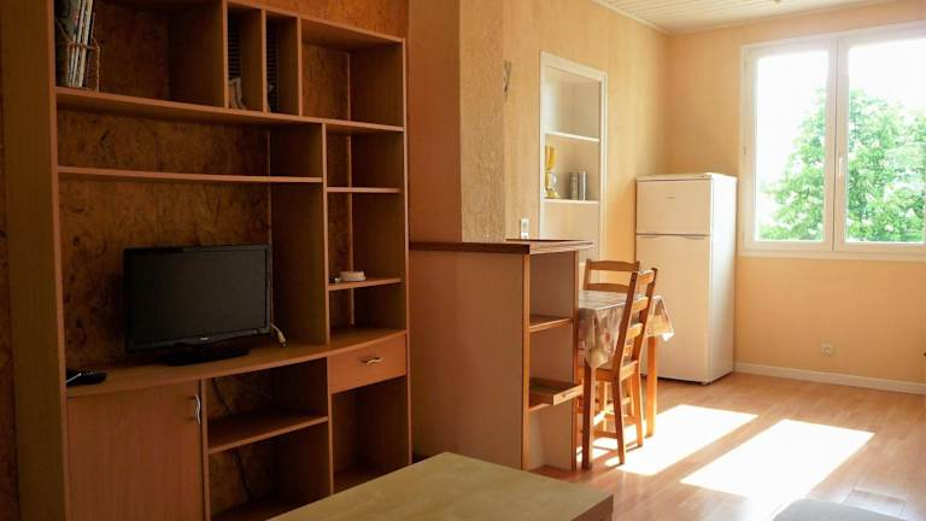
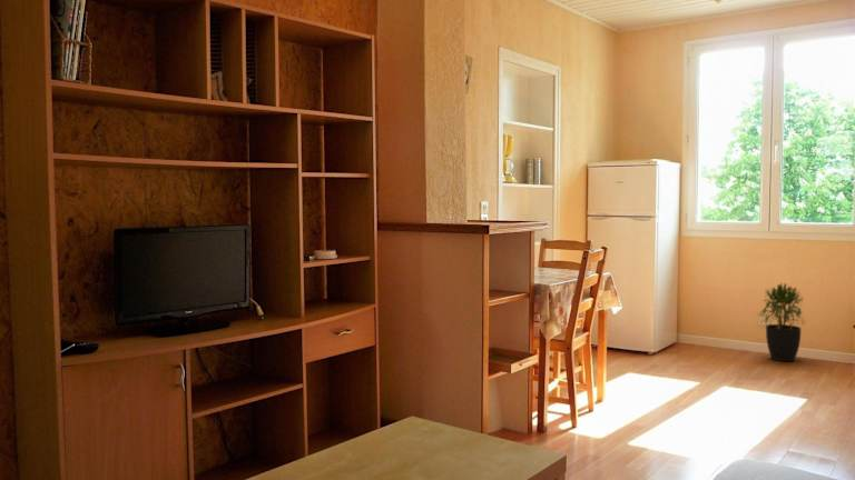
+ potted plant [756,282,806,362]
